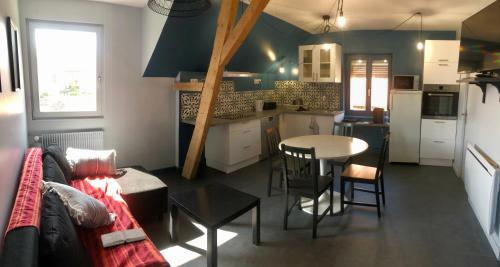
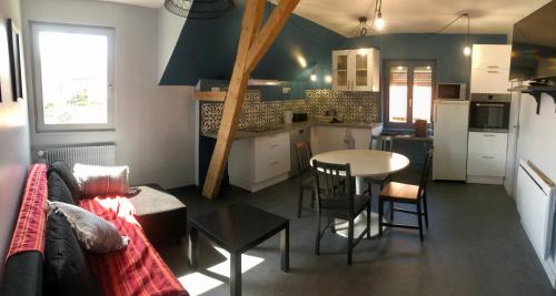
- hardback book [100,227,147,249]
